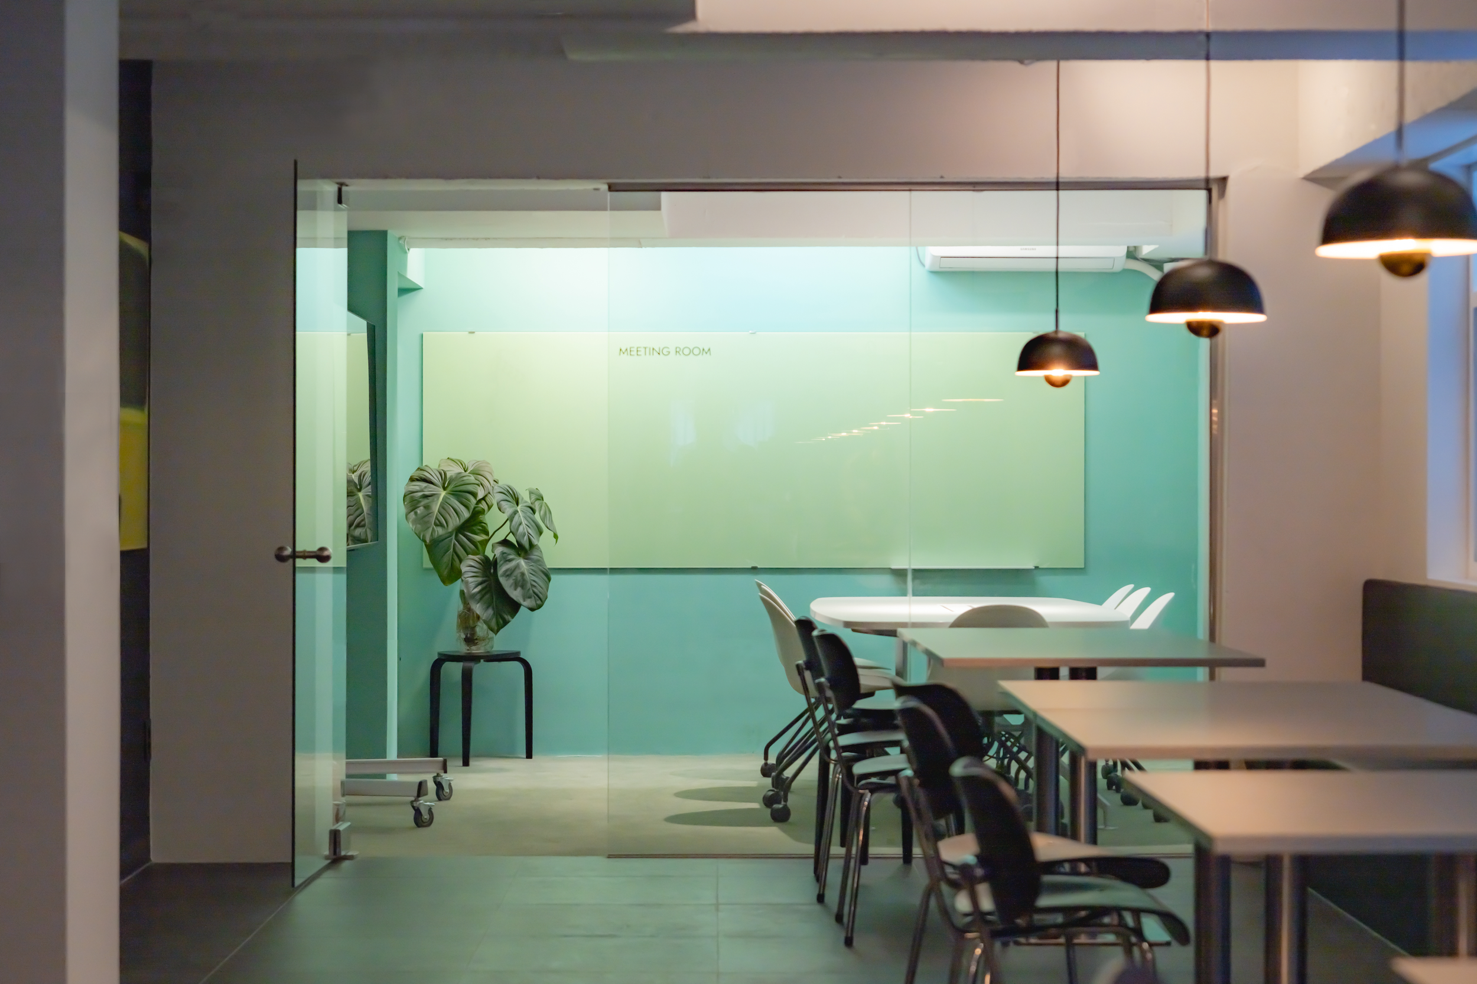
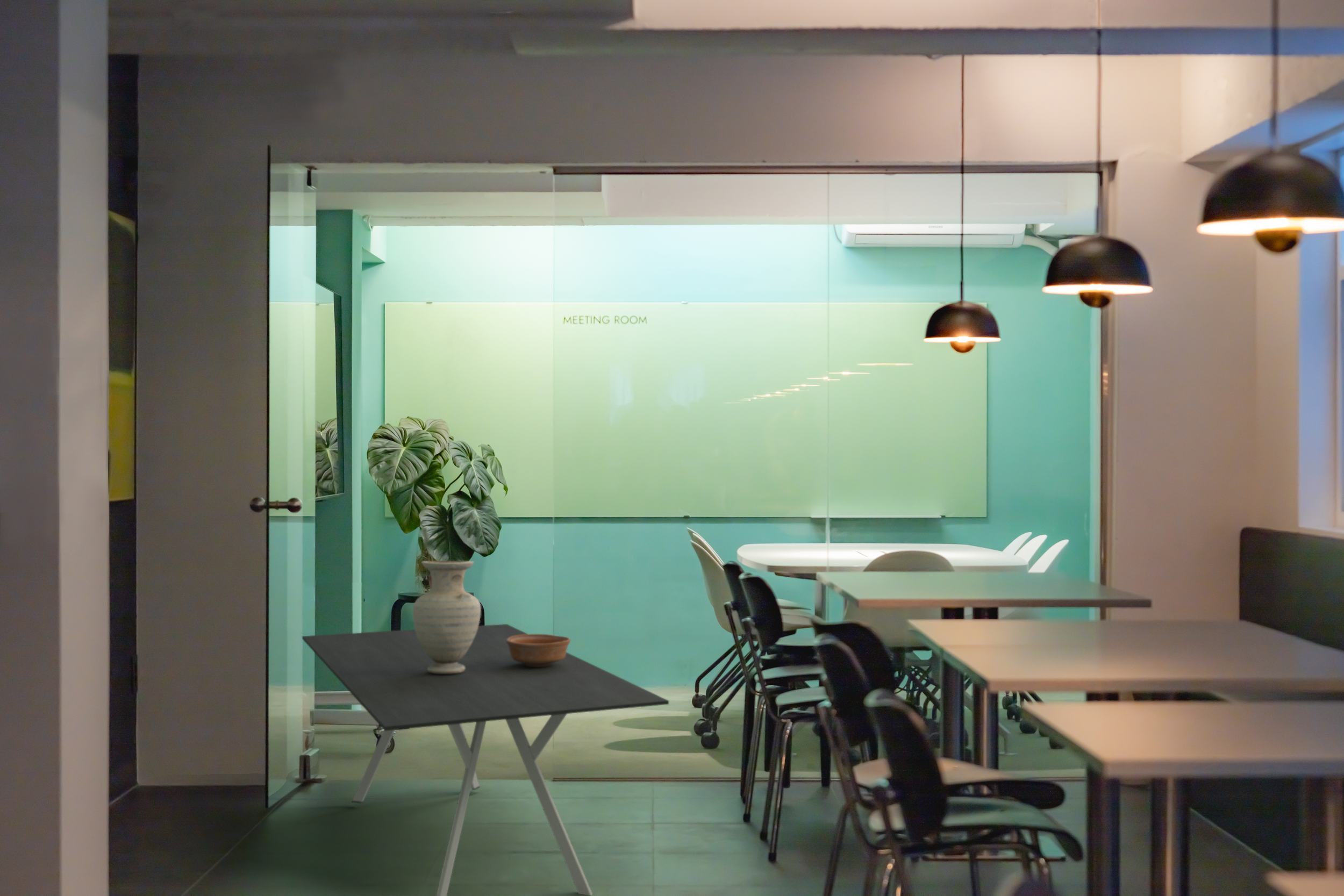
+ vase [412,560,481,674]
+ dining table [302,623,669,896]
+ bowl [506,633,571,667]
